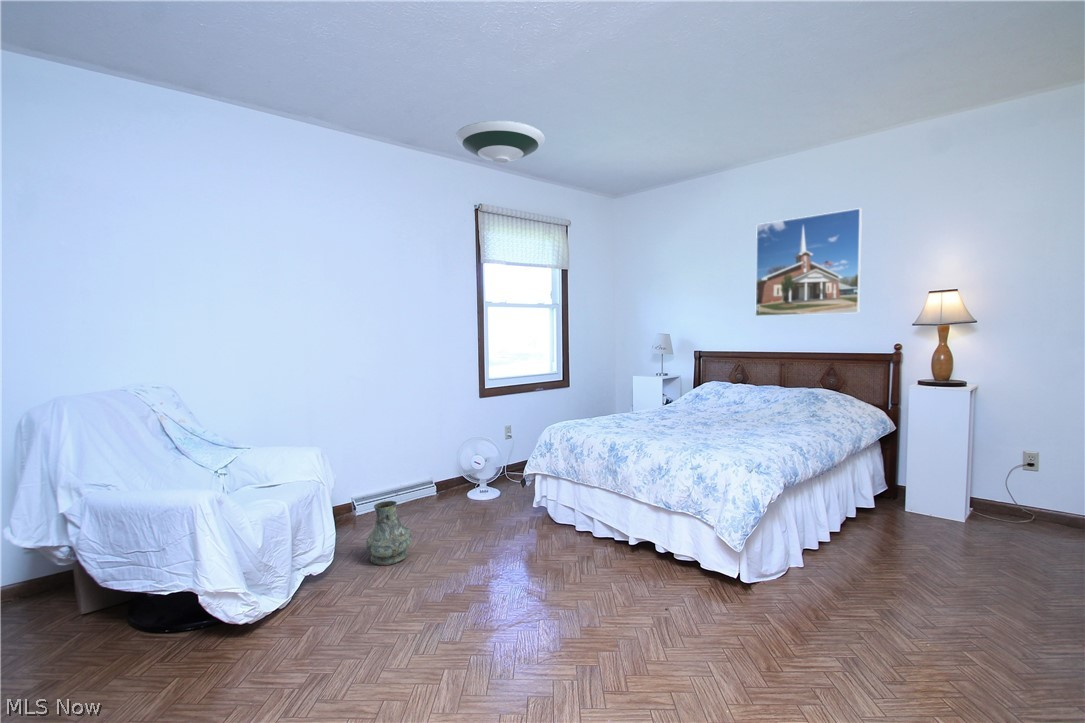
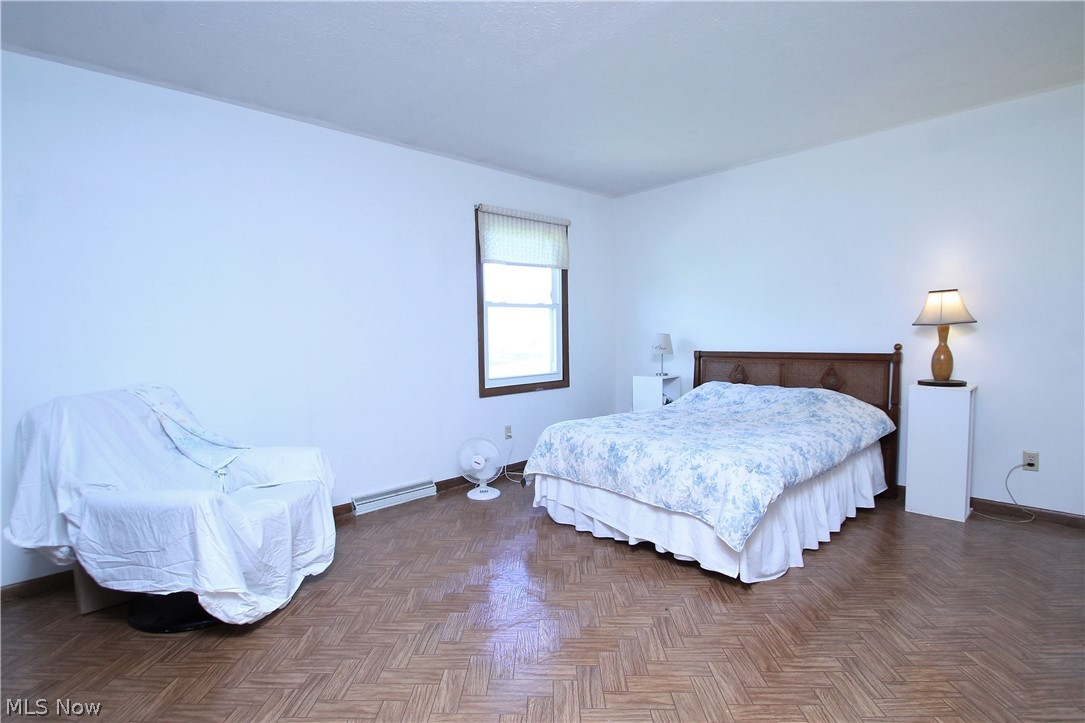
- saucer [455,120,546,164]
- vase [365,500,413,566]
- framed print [754,207,863,317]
